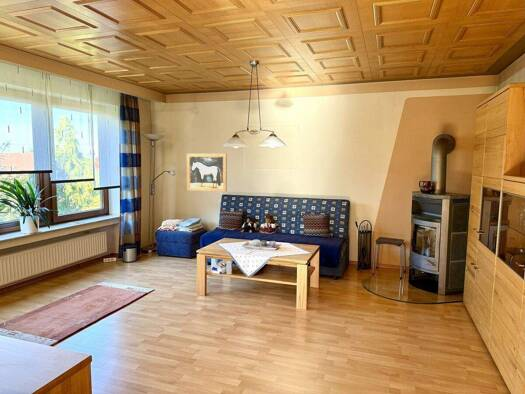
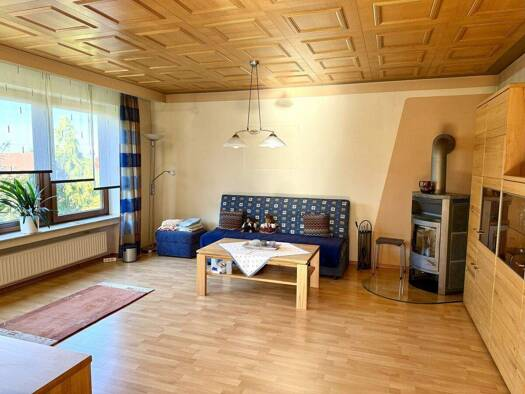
- wall art [186,153,228,193]
